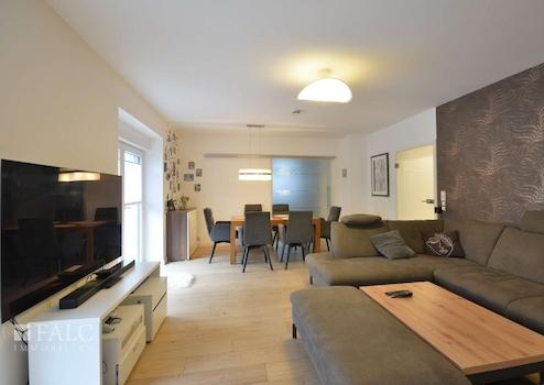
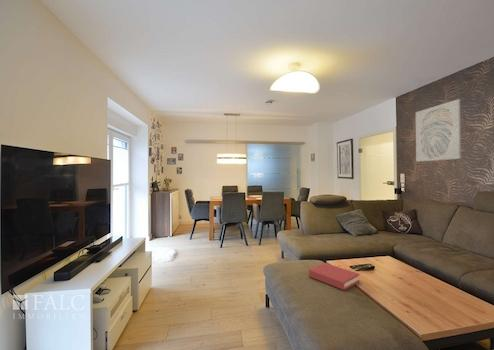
+ hardback book [308,262,361,291]
+ wall art [415,98,462,163]
